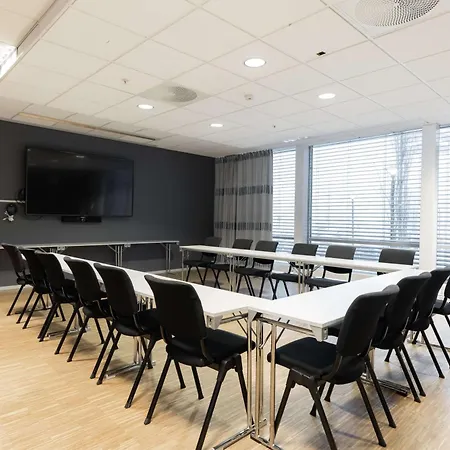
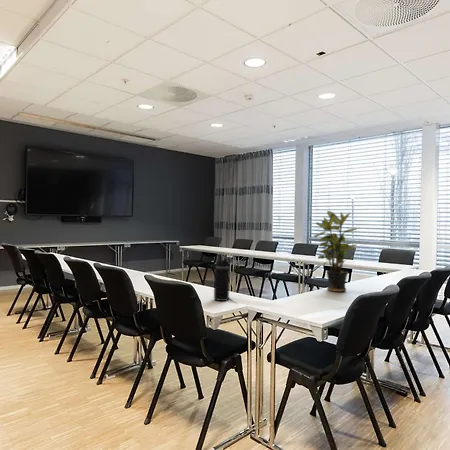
+ potted plant [313,210,358,293]
+ water bottle [213,253,233,302]
